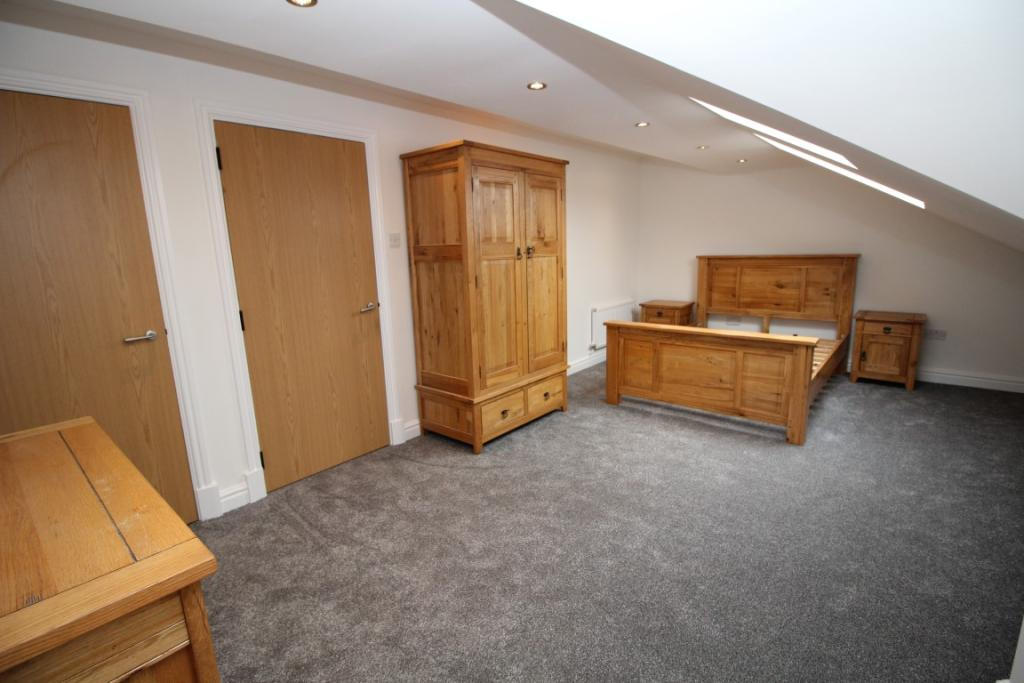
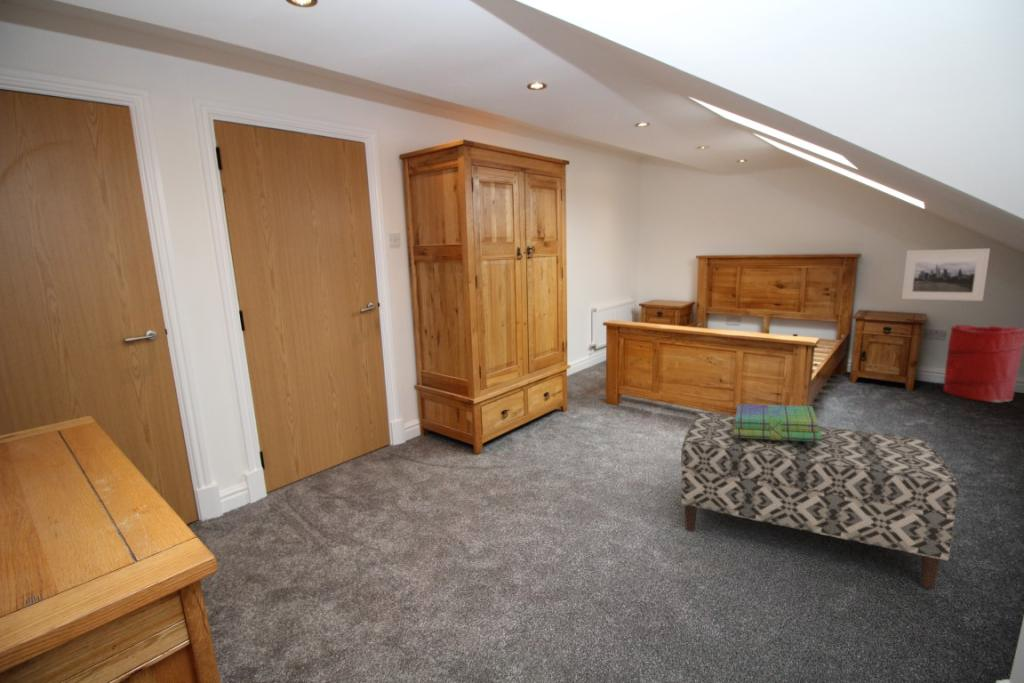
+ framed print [901,248,991,302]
+ laundry hamper [942,324,1024,403]
+ bench [680,411,960,589]
+ stack of books [734,403,822,442]
